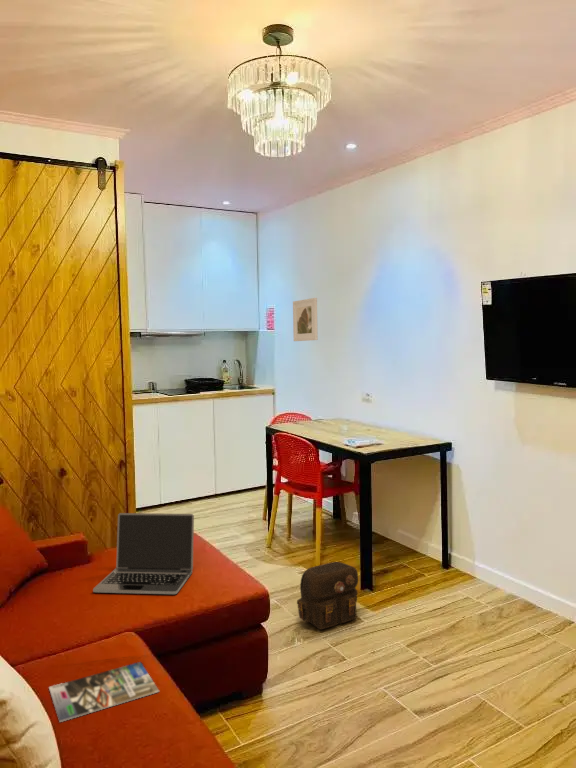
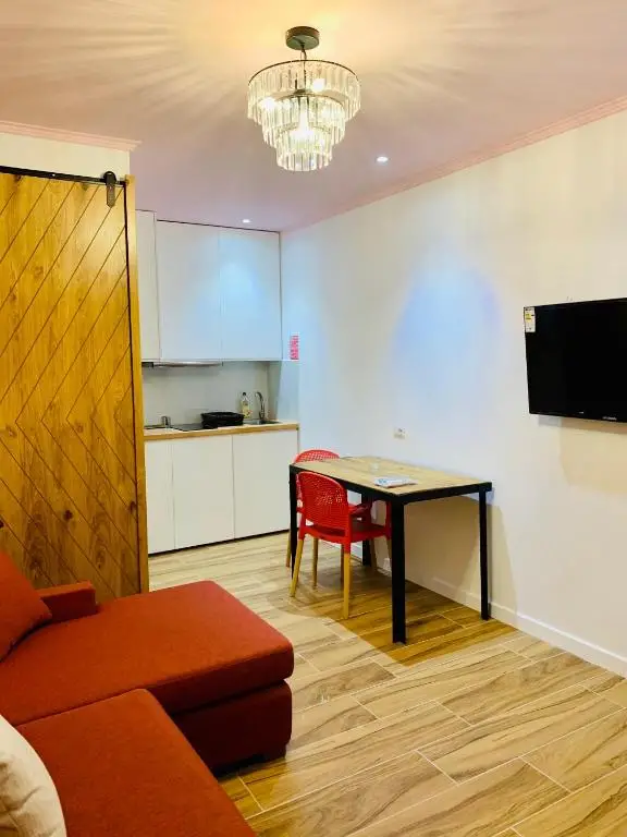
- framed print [292,297,319,342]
- laptop [92,512,195,595]
- backpack [296,561,359,631]
- magazine [48,661,160,723]
